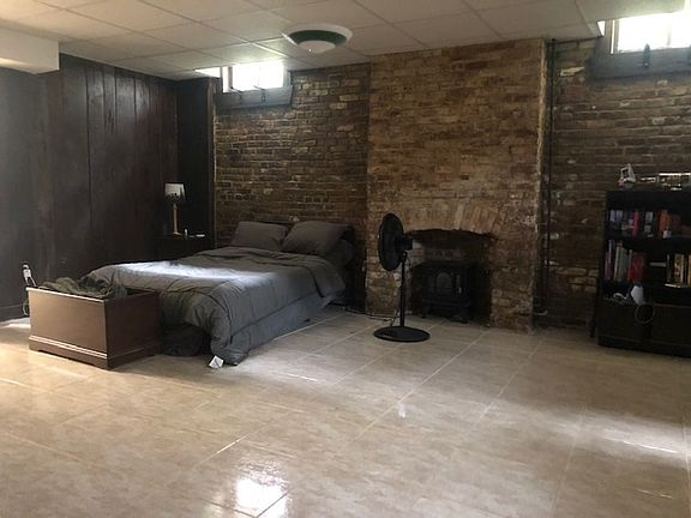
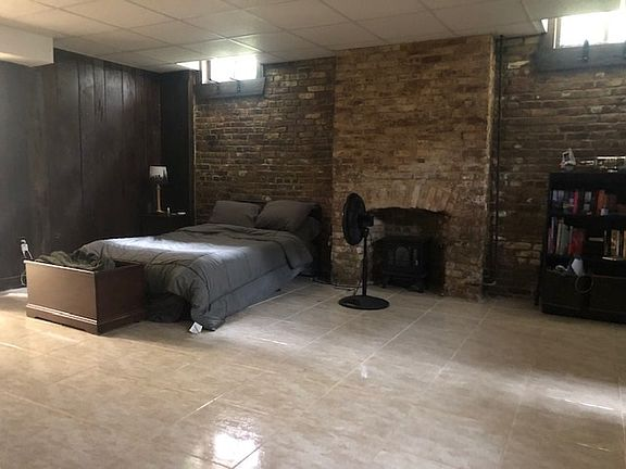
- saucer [281,22,354,54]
